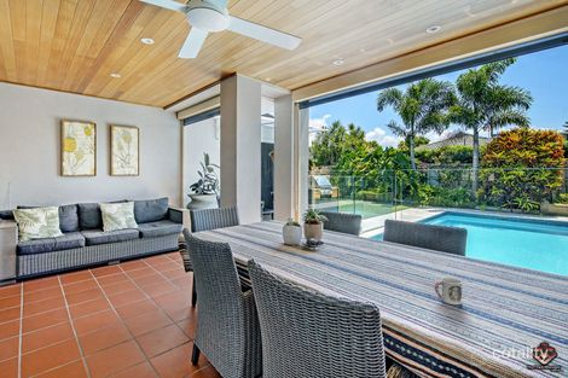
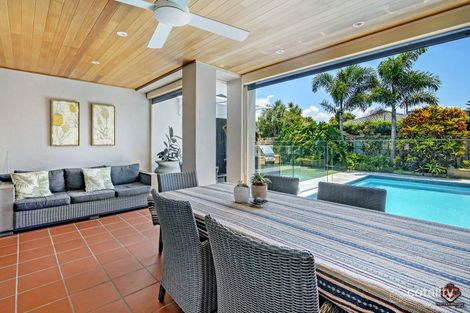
- cup [434,277,463,306]
